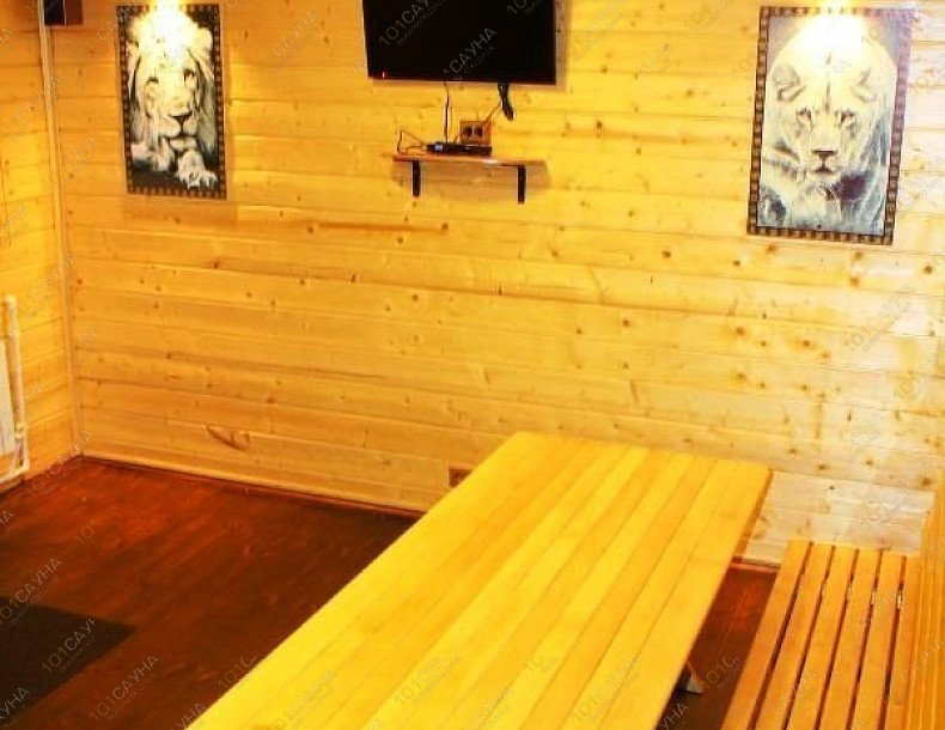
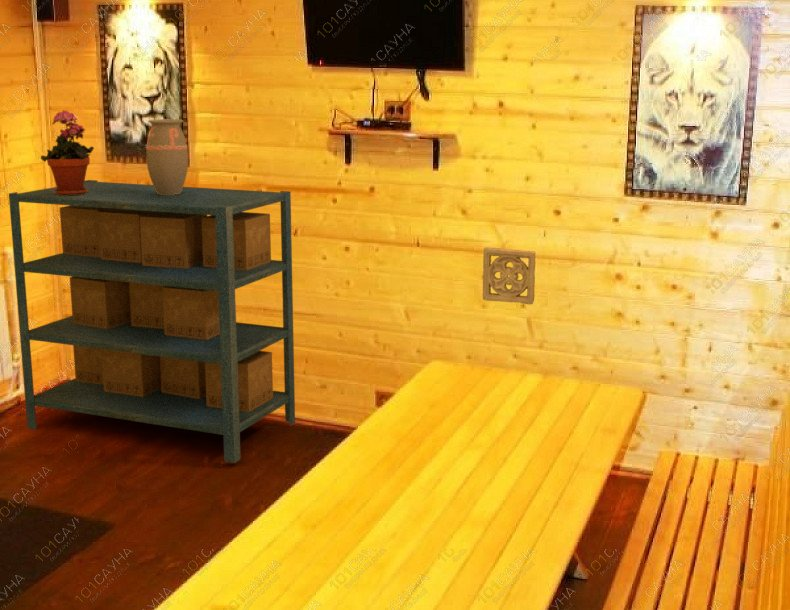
+ shelving unit [8,179,296,464]
+ decorative vase [145,118,189,195]
+ potted plant [40,109,95,196]
+ wall ornament [482,246,536,305]
